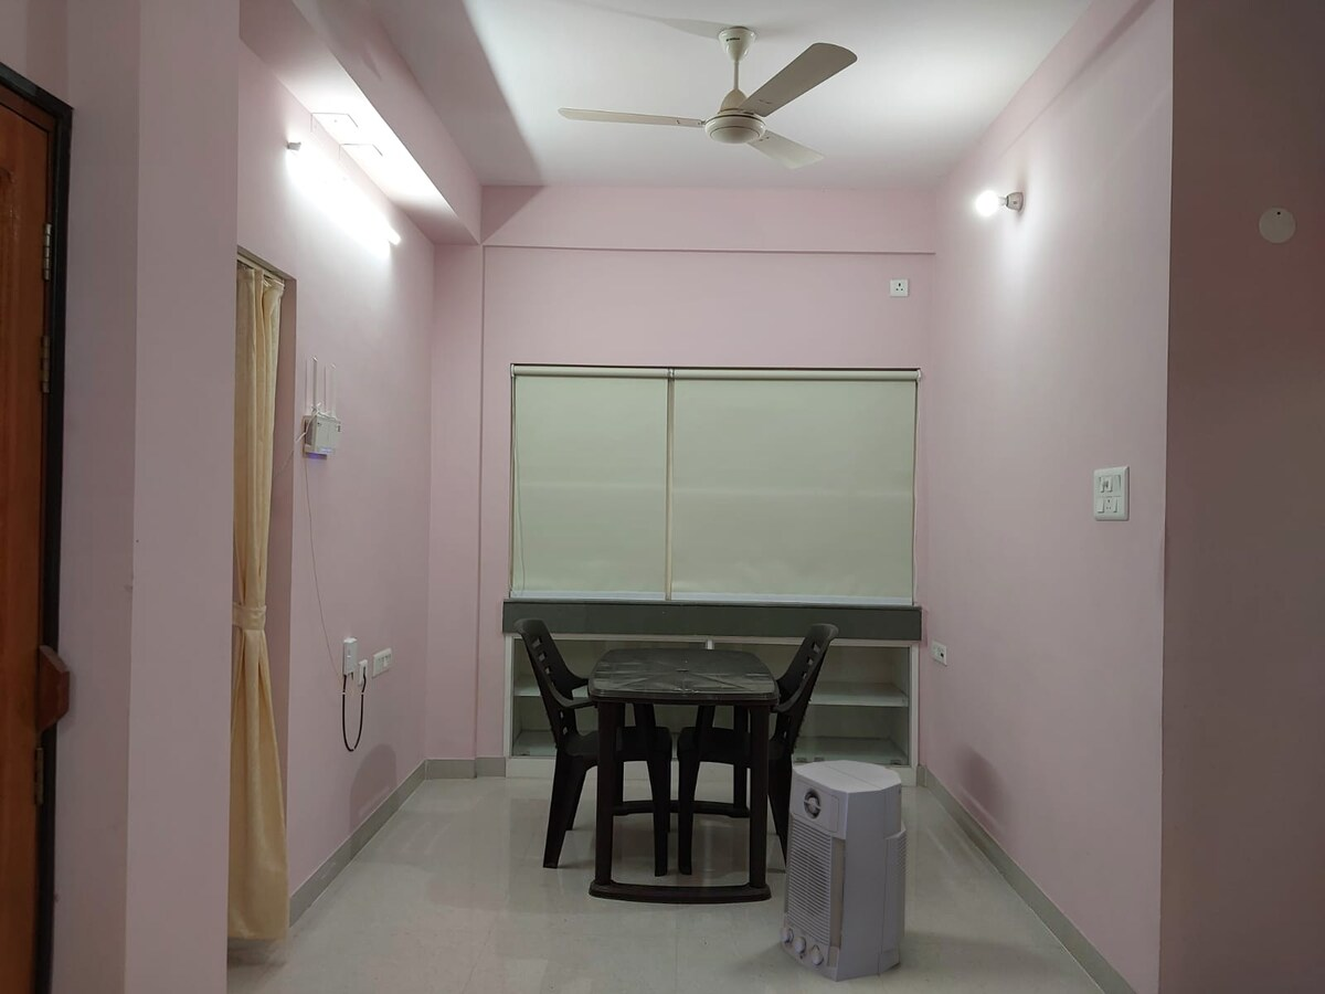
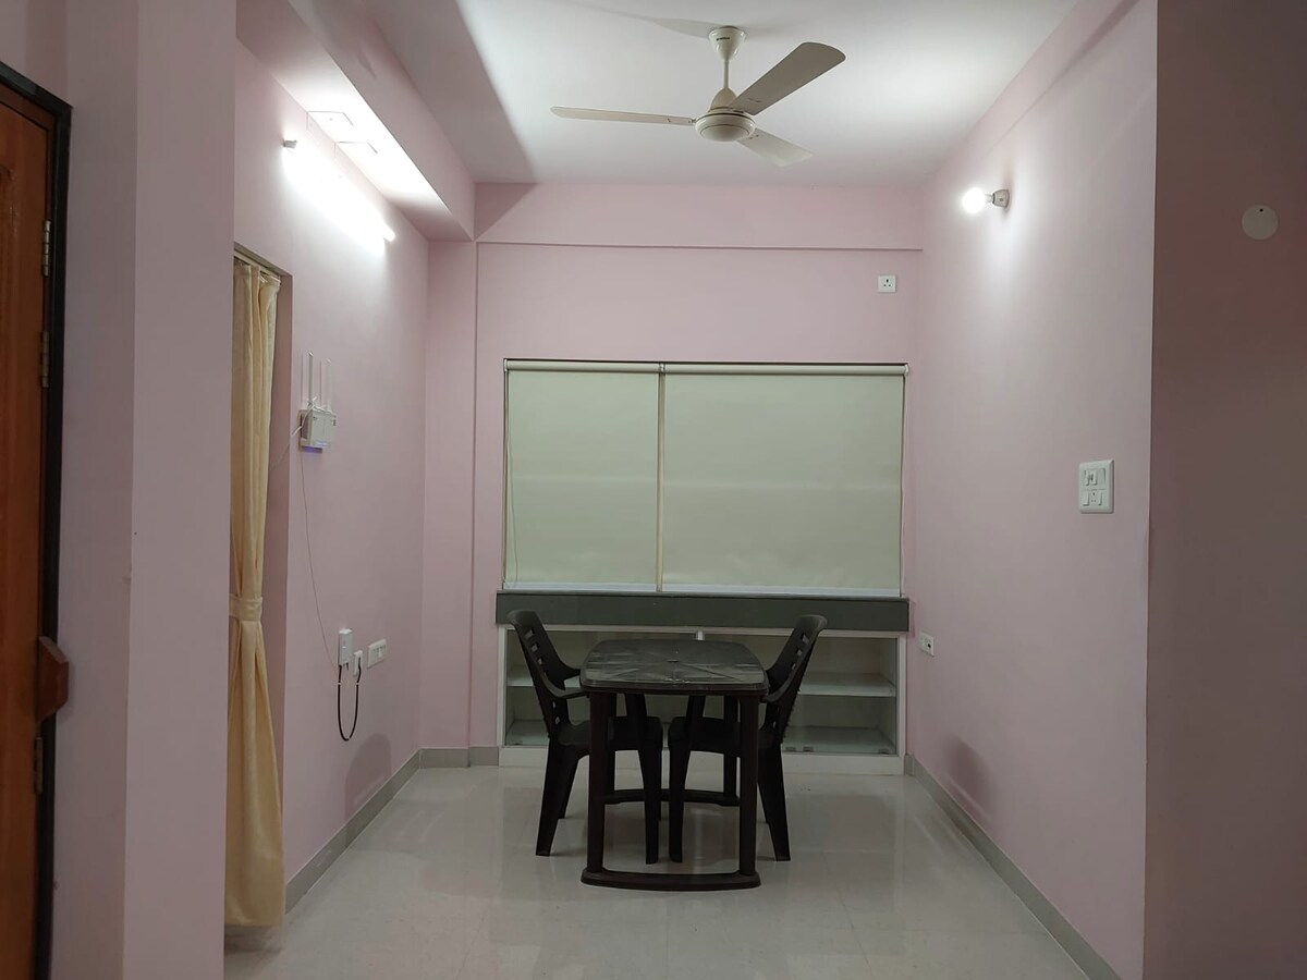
- air purifier [778,759,908,983]
